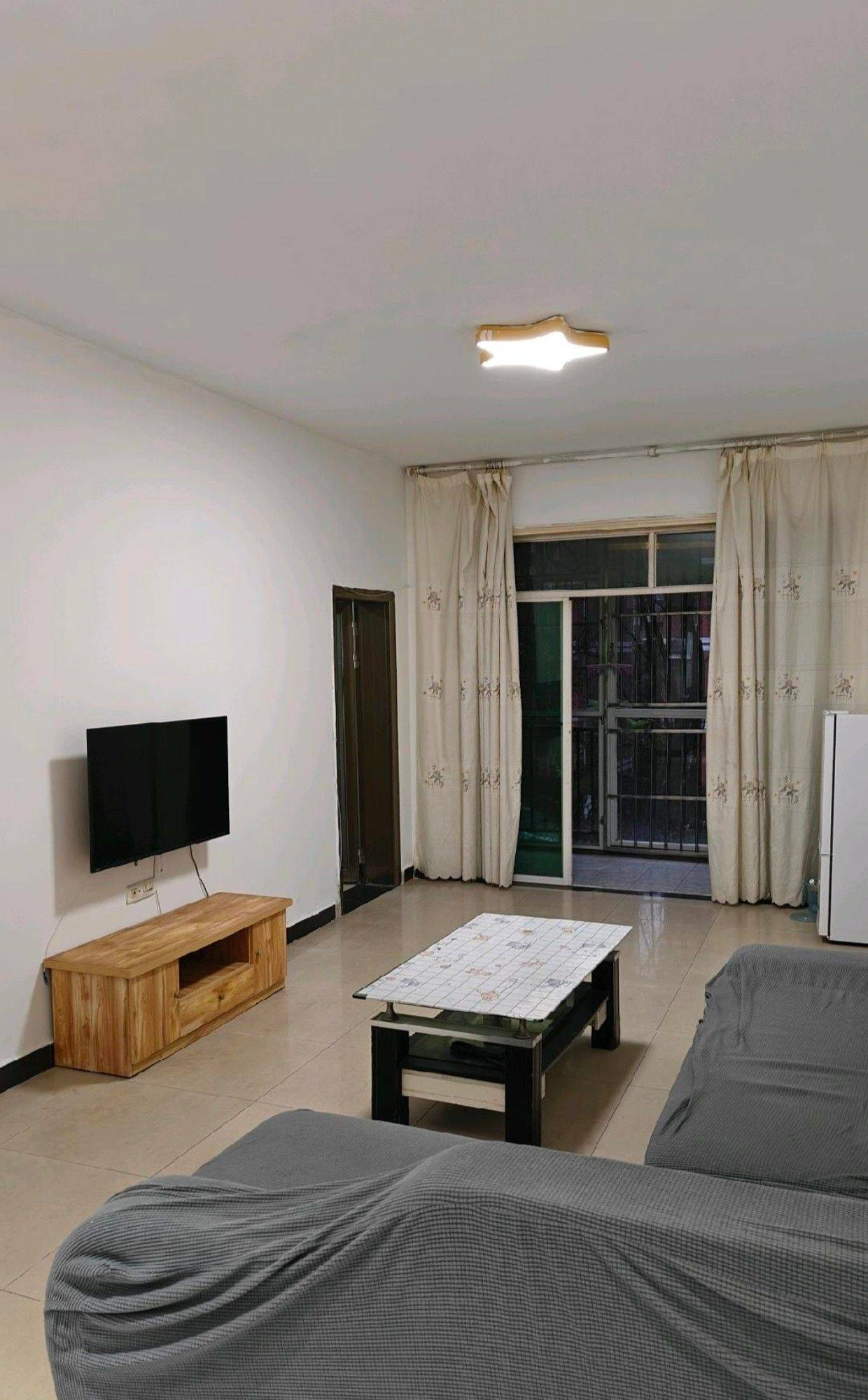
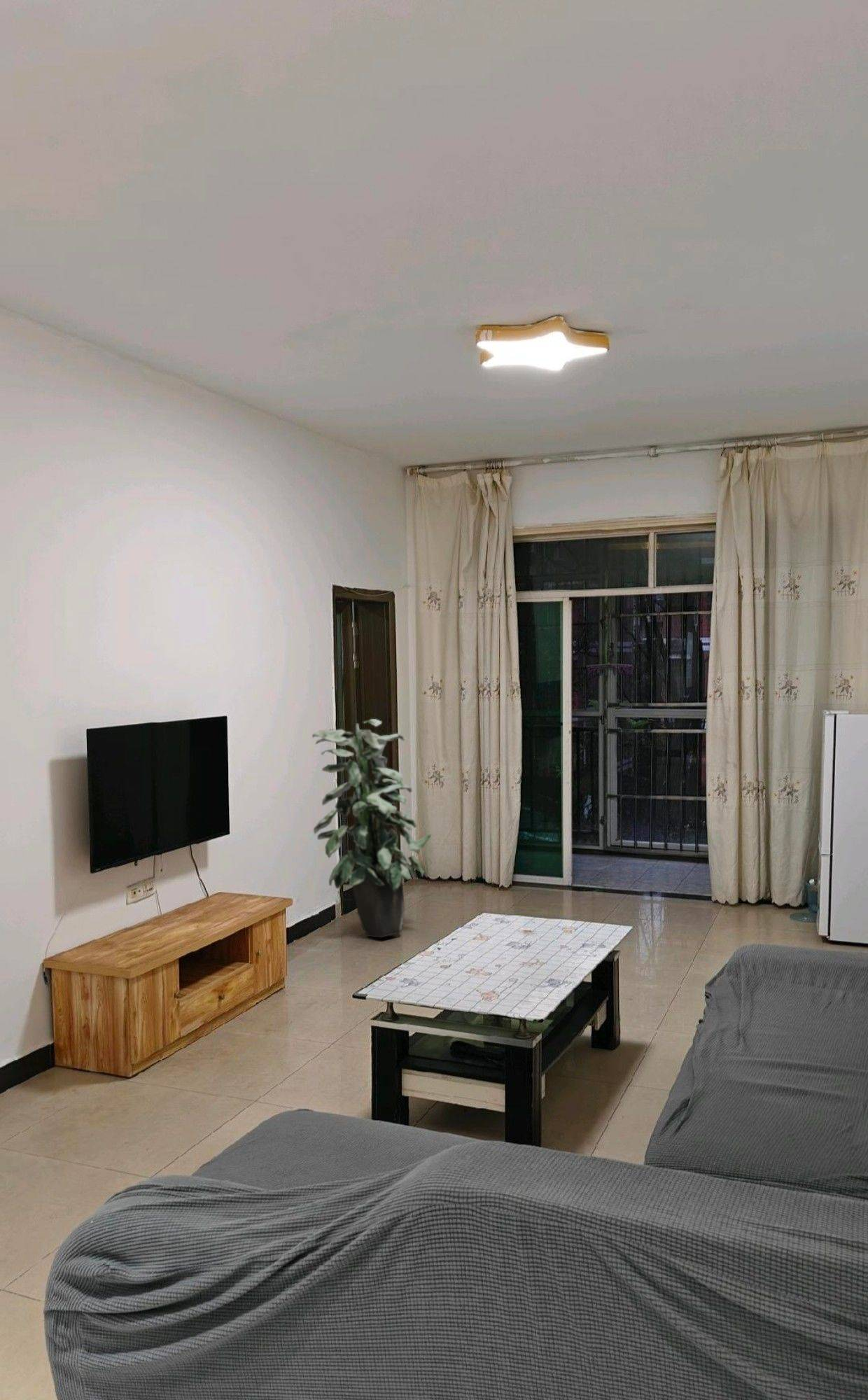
+ indoor plant [311,718,432,938]
